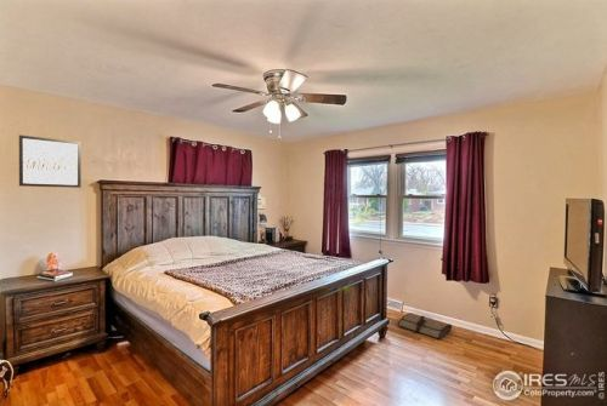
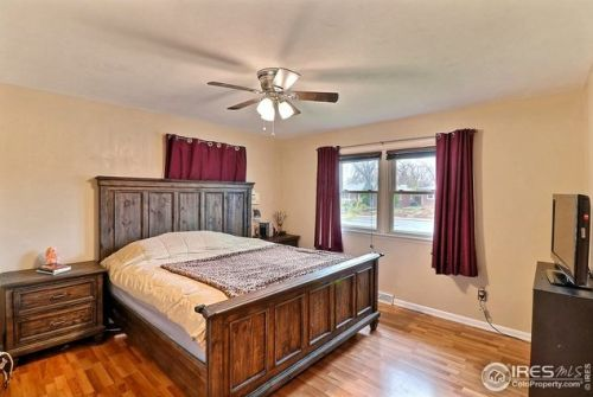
- wall art [18,135,83,189]
- tool roll [397,311,453,341]
